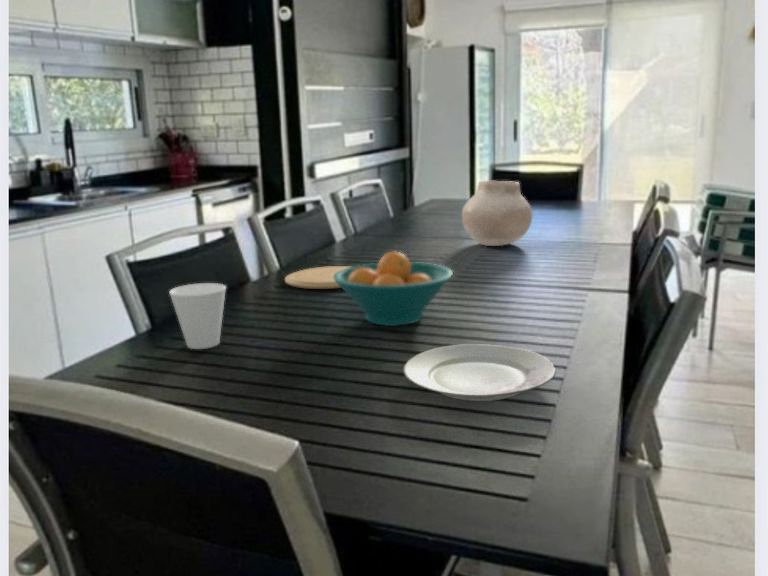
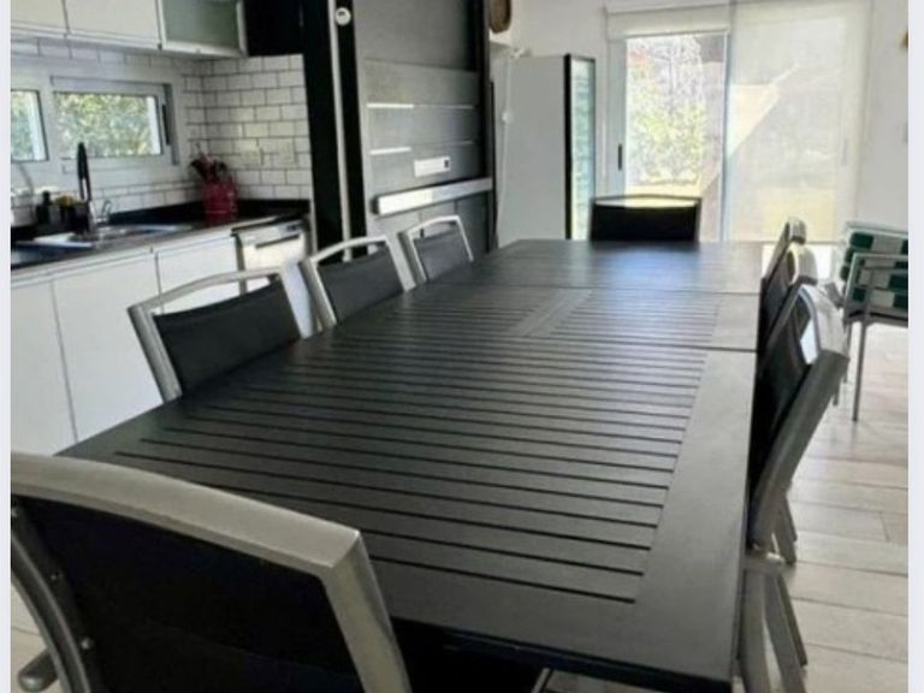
- plate [402,343,557,402]
- plate [284,265,351,290]
- vase [461,179,534,247]
- cup [168,282,227,350]
- fruit bowl [333,251,454,327]
